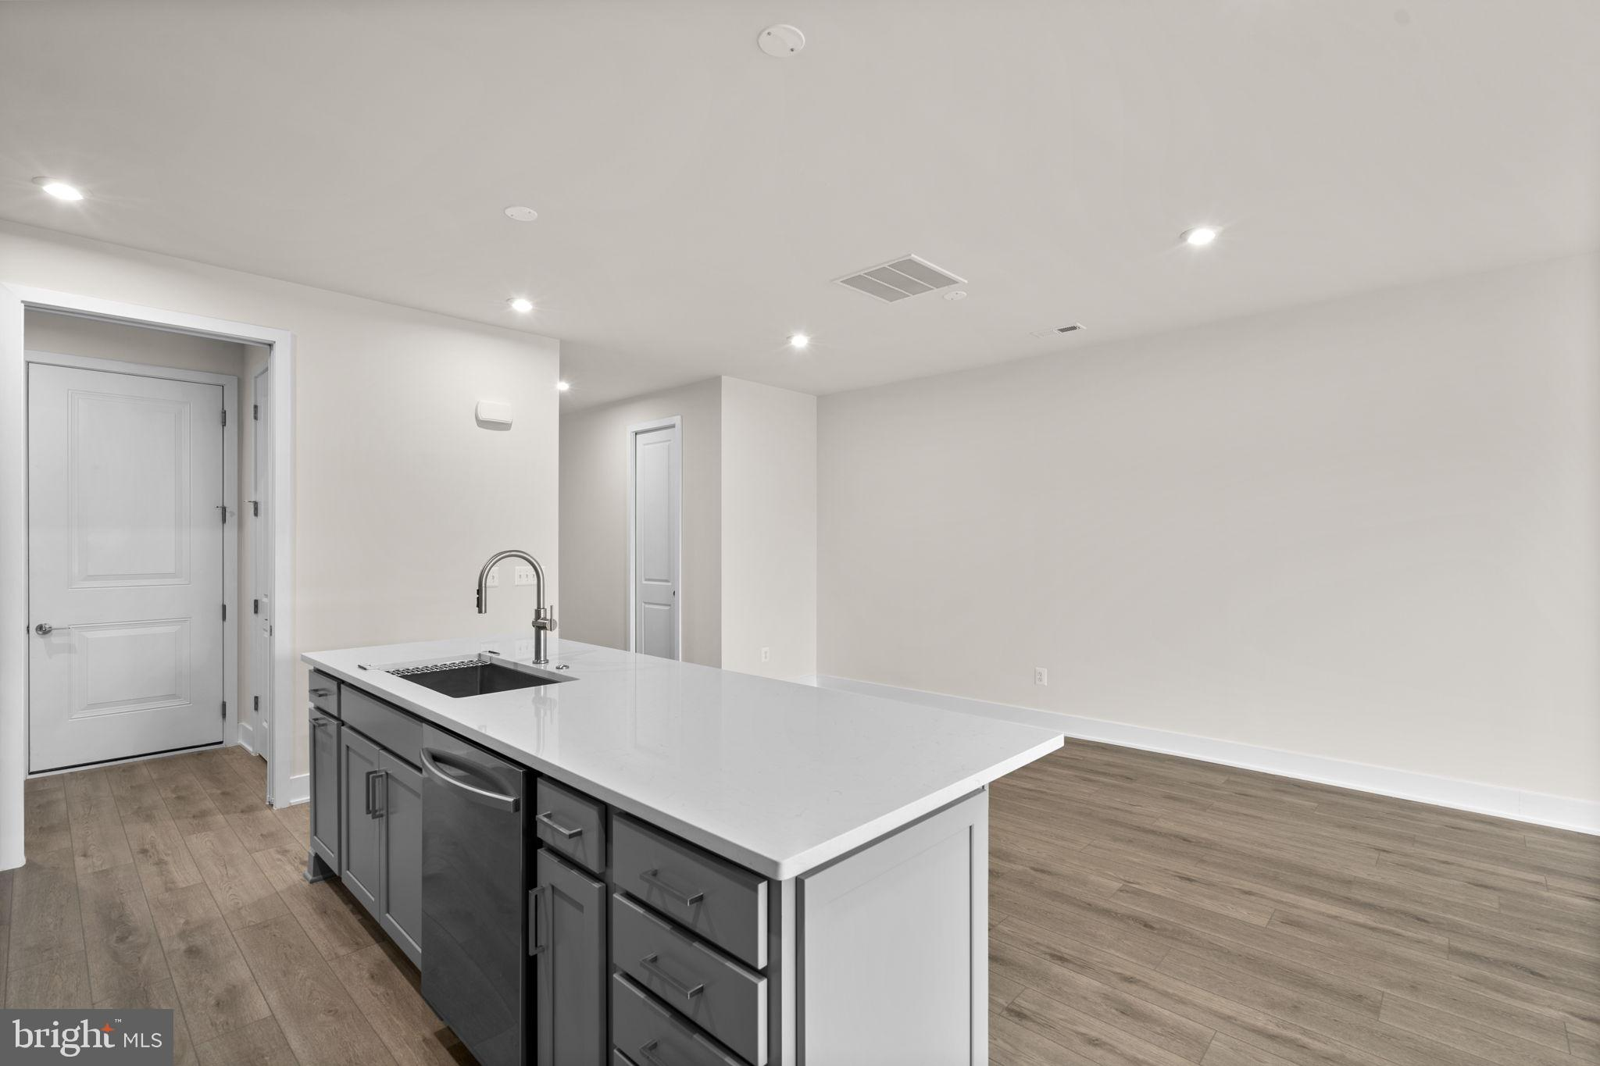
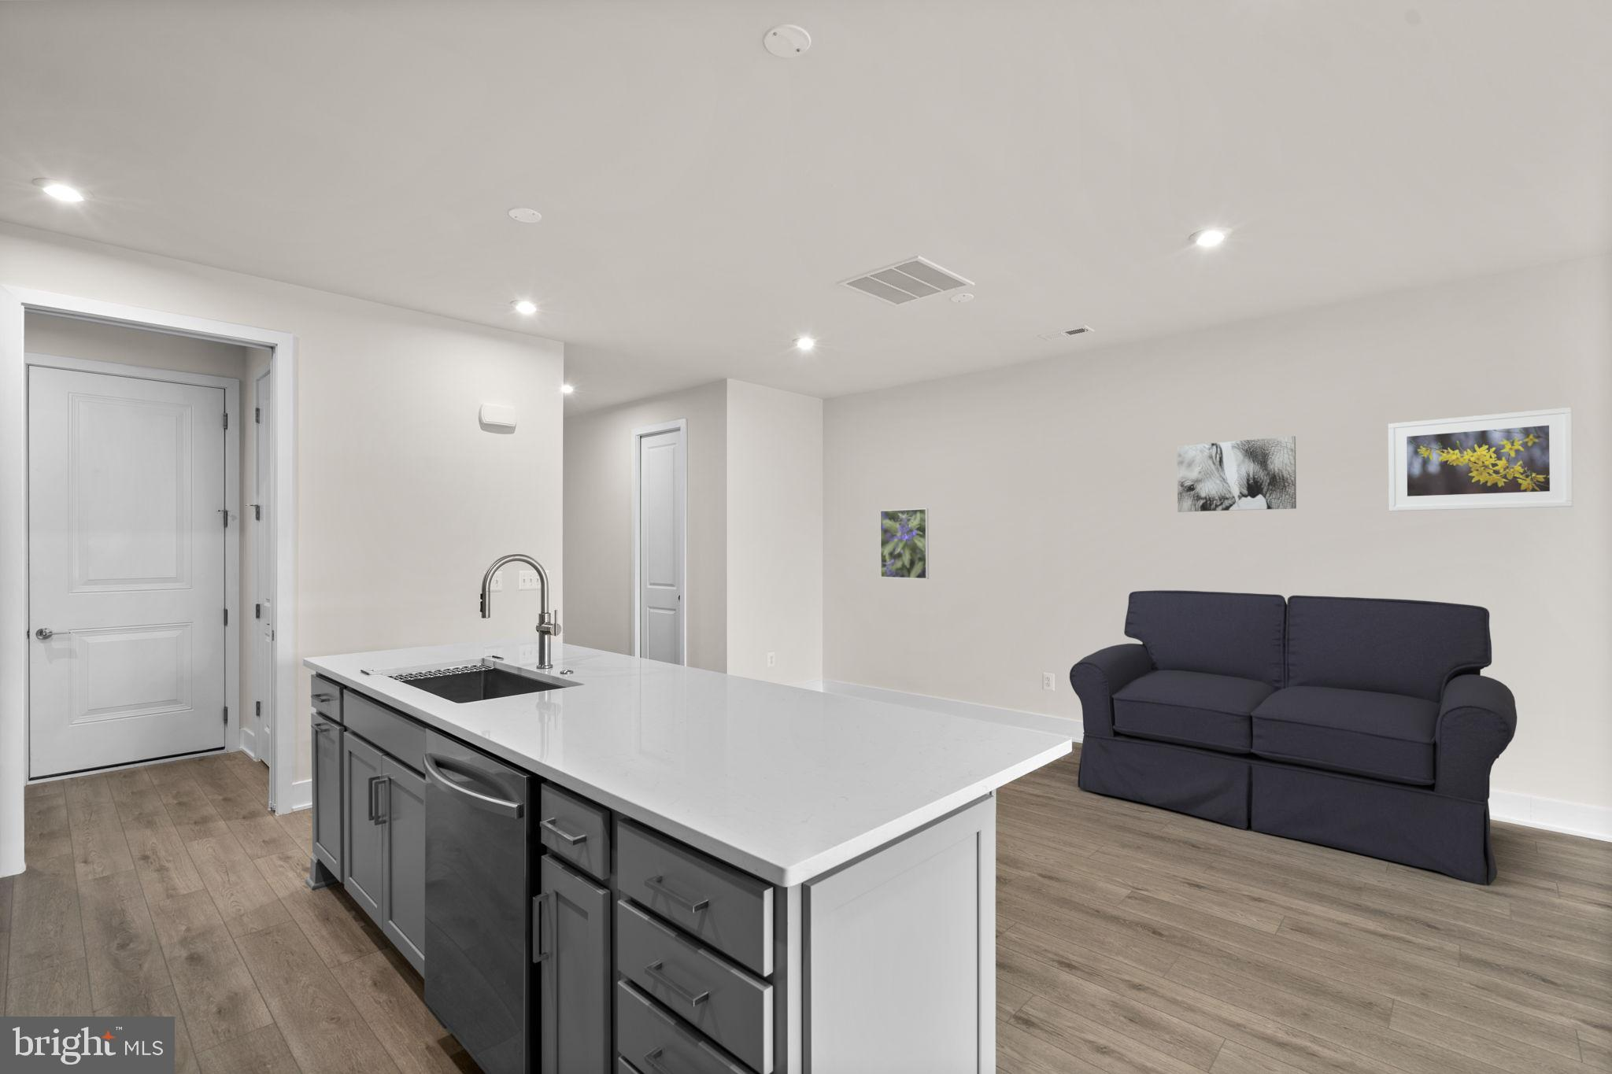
+ wall art [1177,435,1297,513]
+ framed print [1388,406,1574,512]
+ sofa [1069,590,1517,886]
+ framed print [880,507,930,580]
